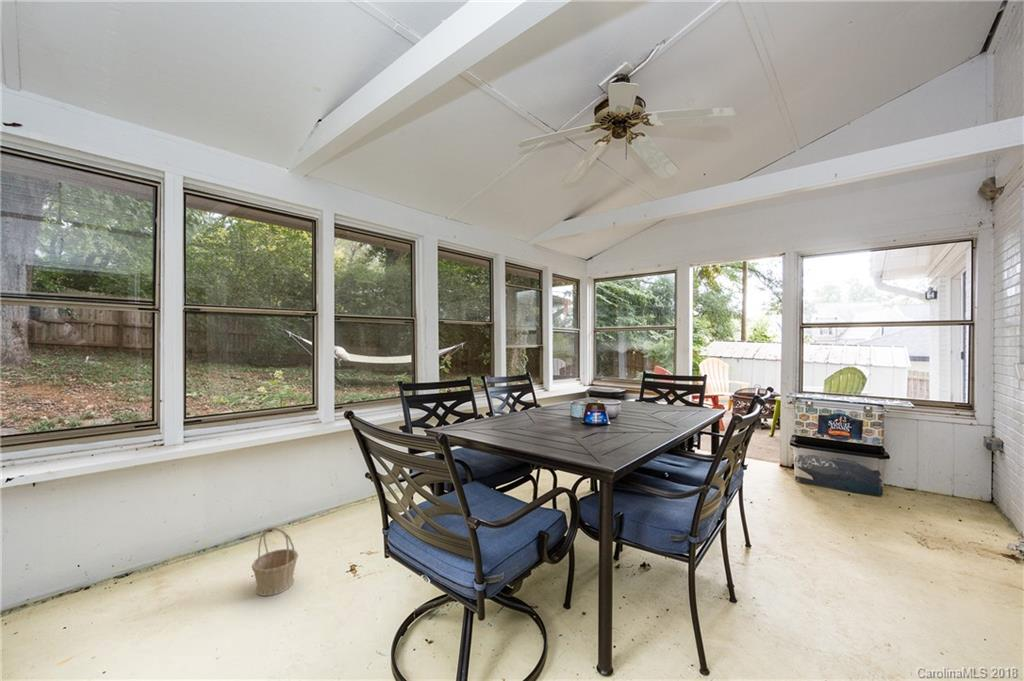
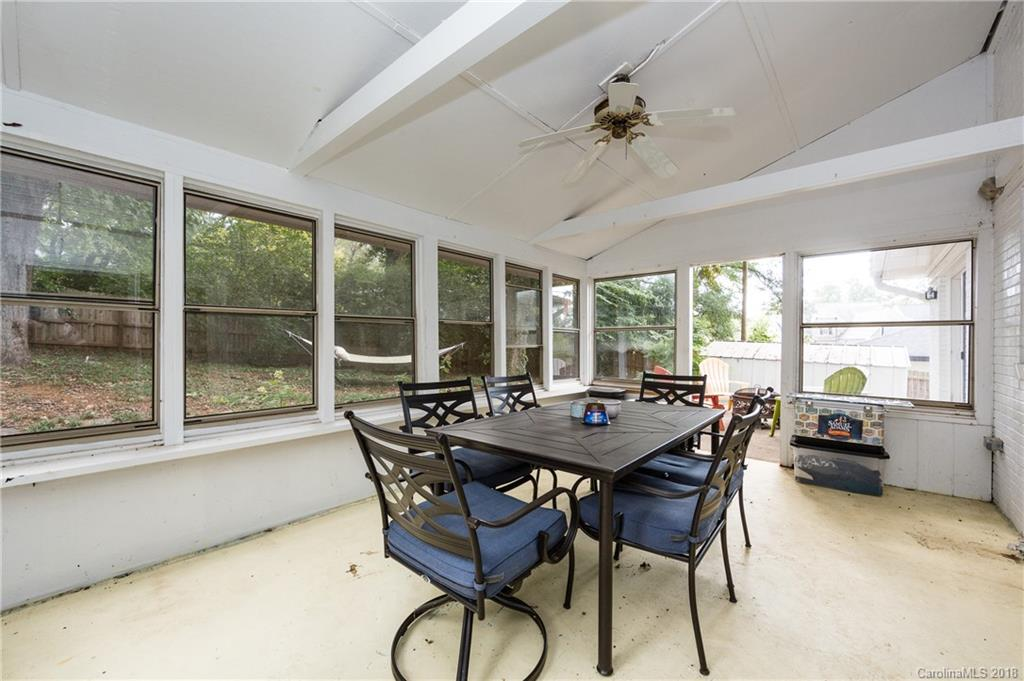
- basket [251,526,299,597]
